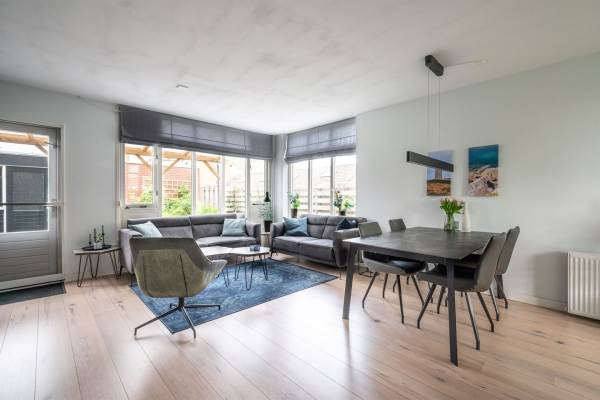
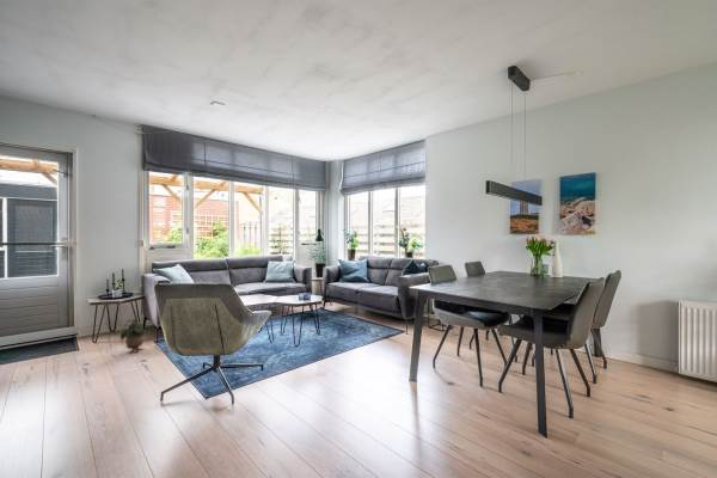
+ potted plant [120,318,146,355]
